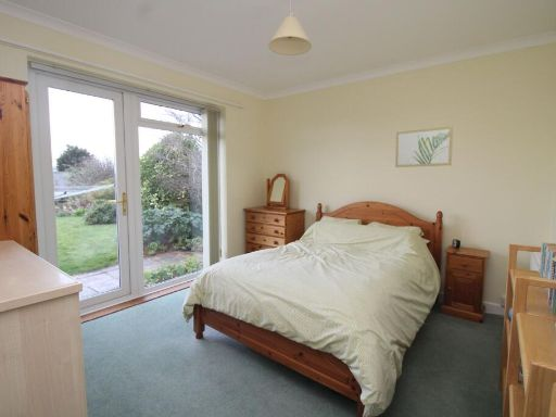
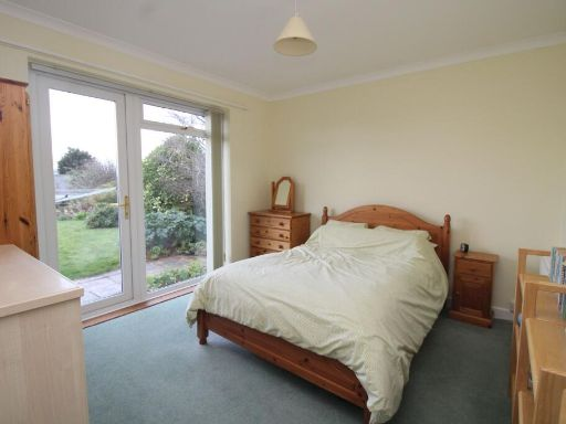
- wall art [394,125,454,168]
